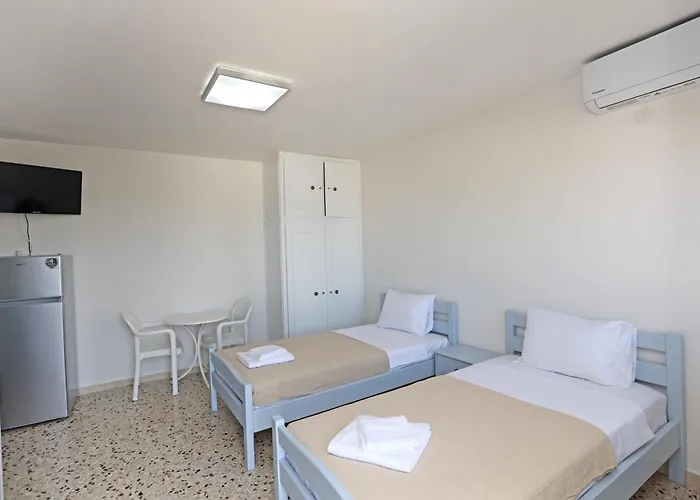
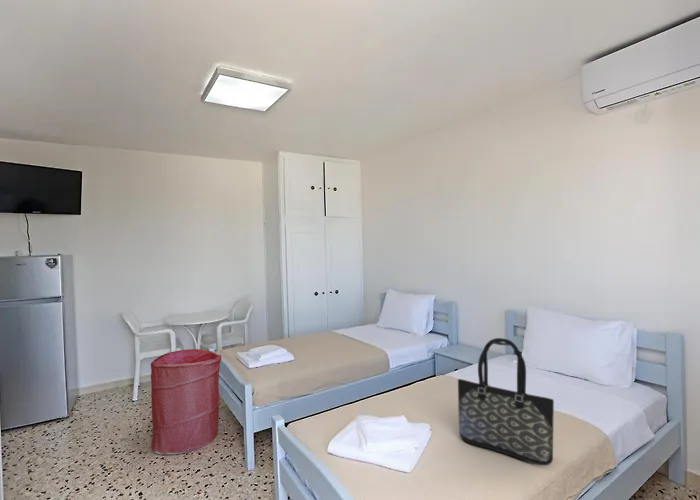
+ tote bag [457,337,555,466]
+ laundry hamper [150,348,222,456]
